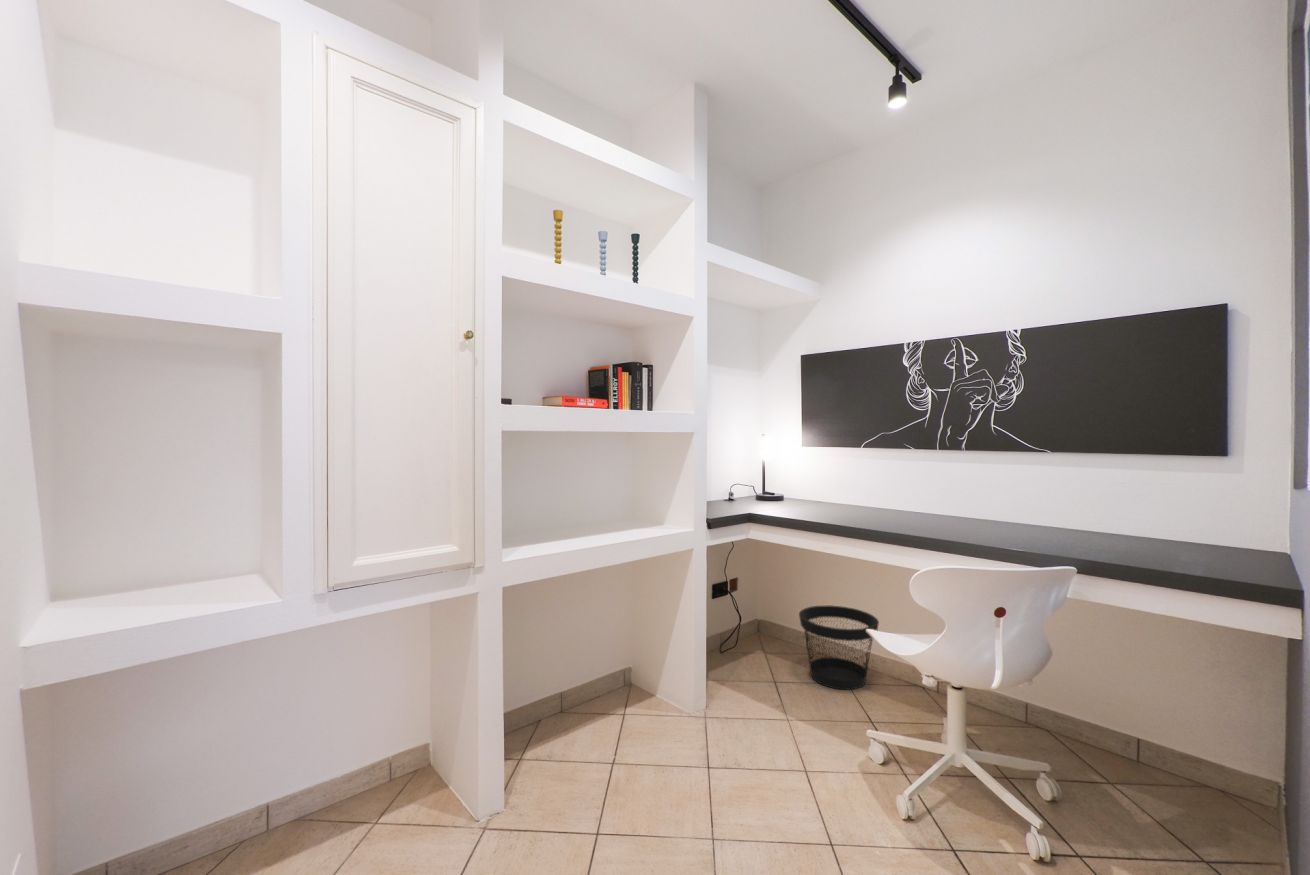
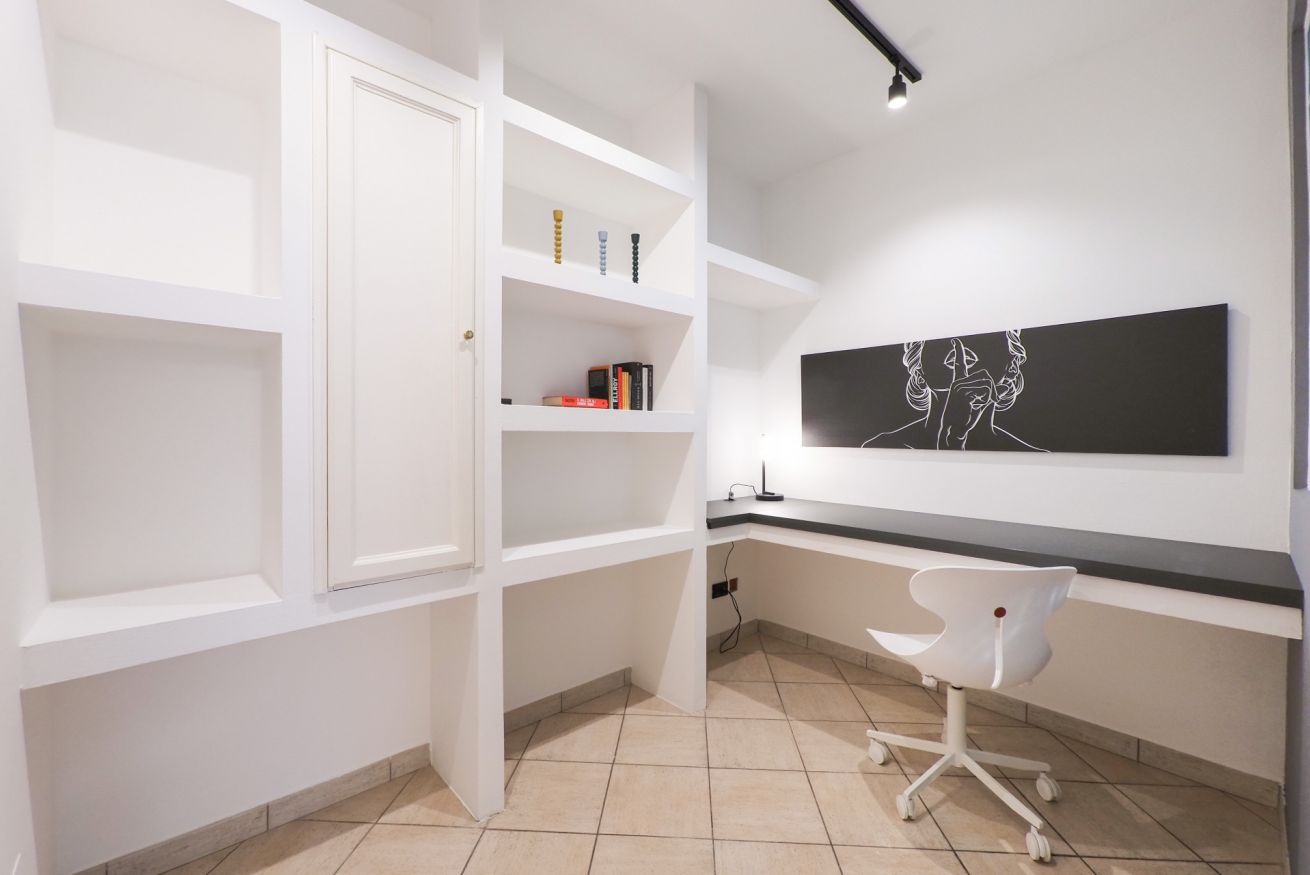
- wastebasket [798,605,880,691]
